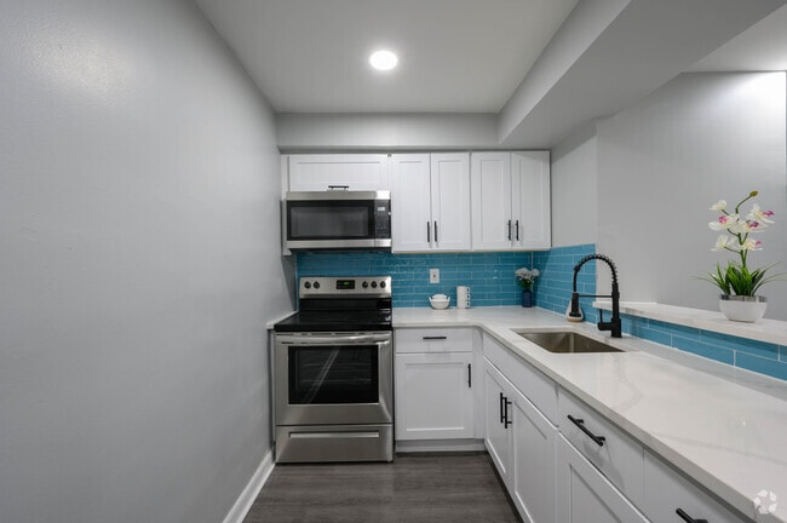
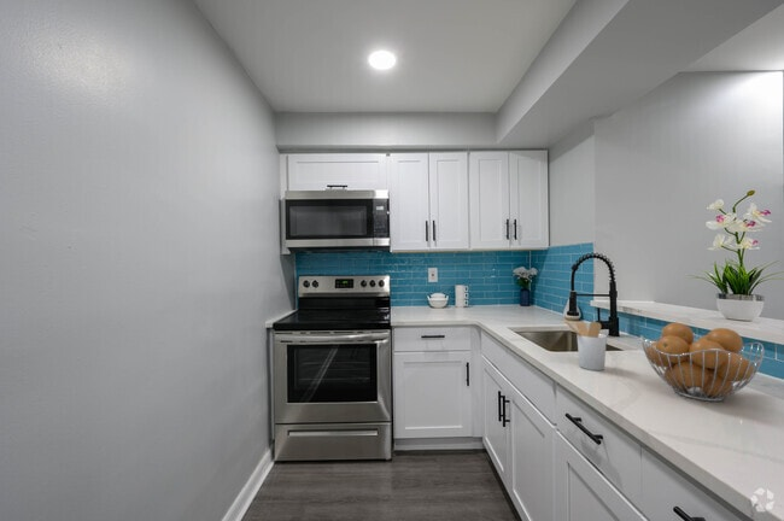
+ utensil holder [563,318,608,371]
+ fruit basket [639,322,766,403]
